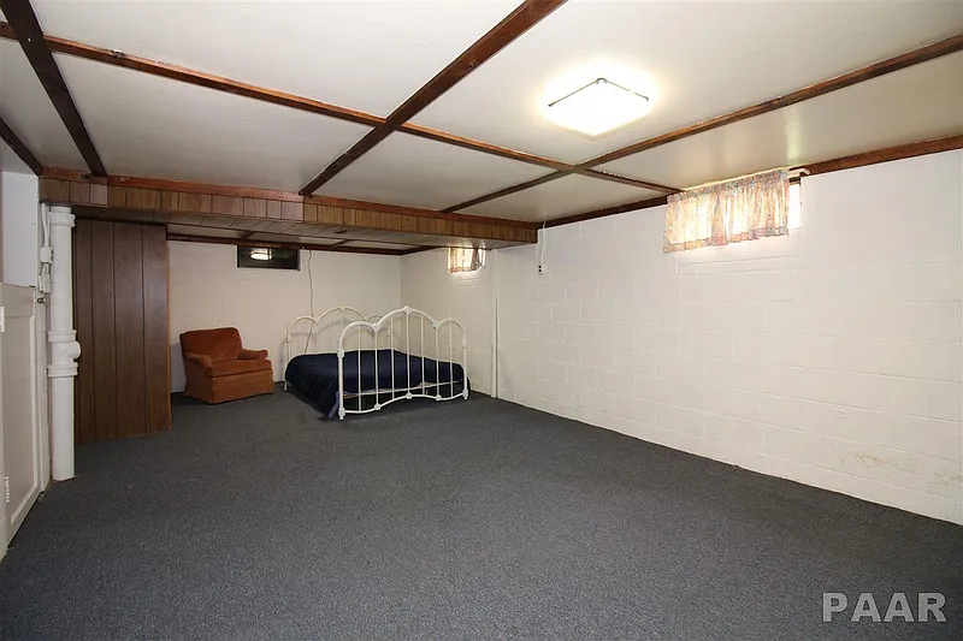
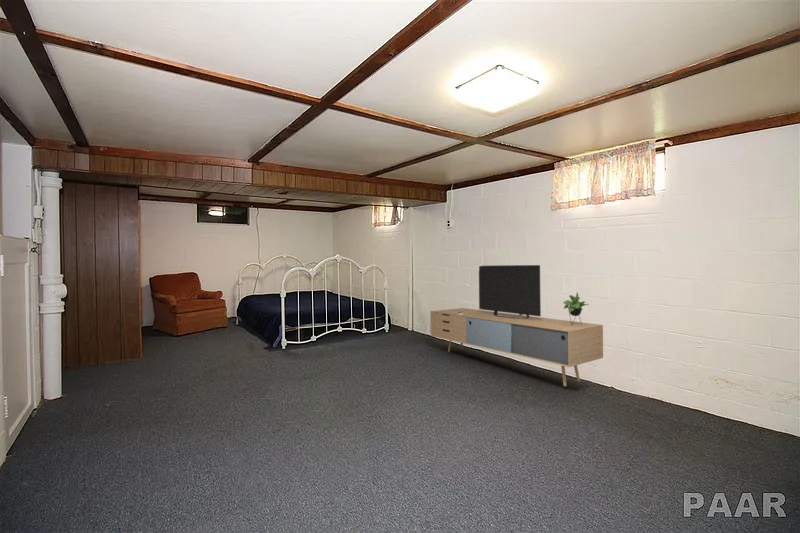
+ media console [429,264,604,387]
